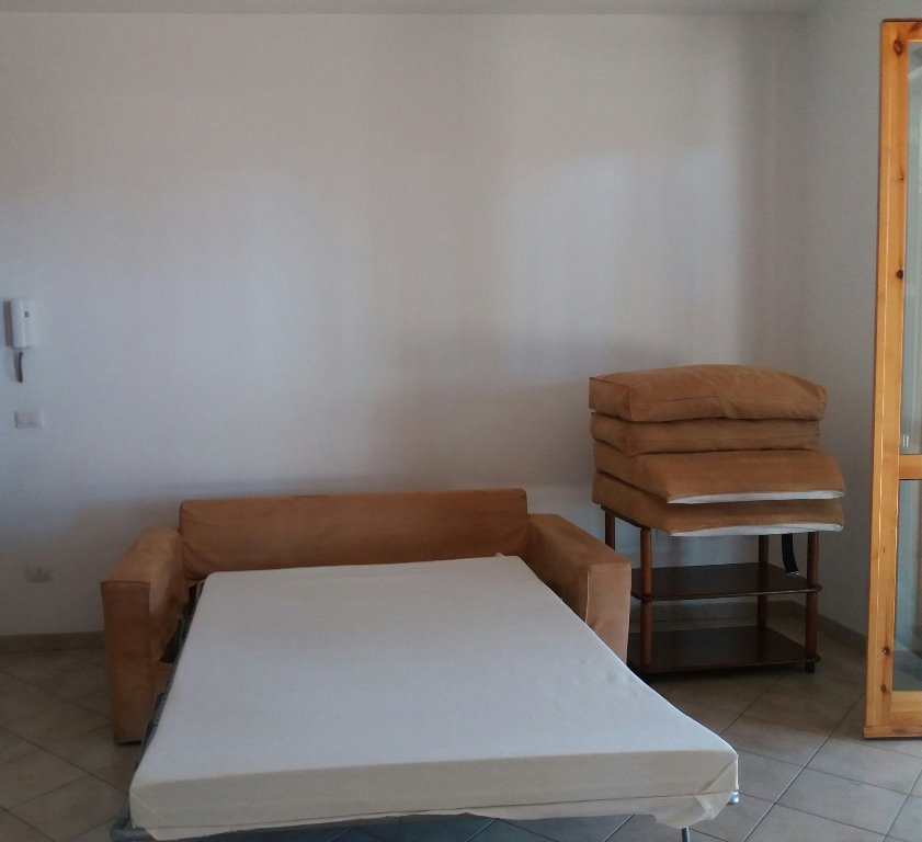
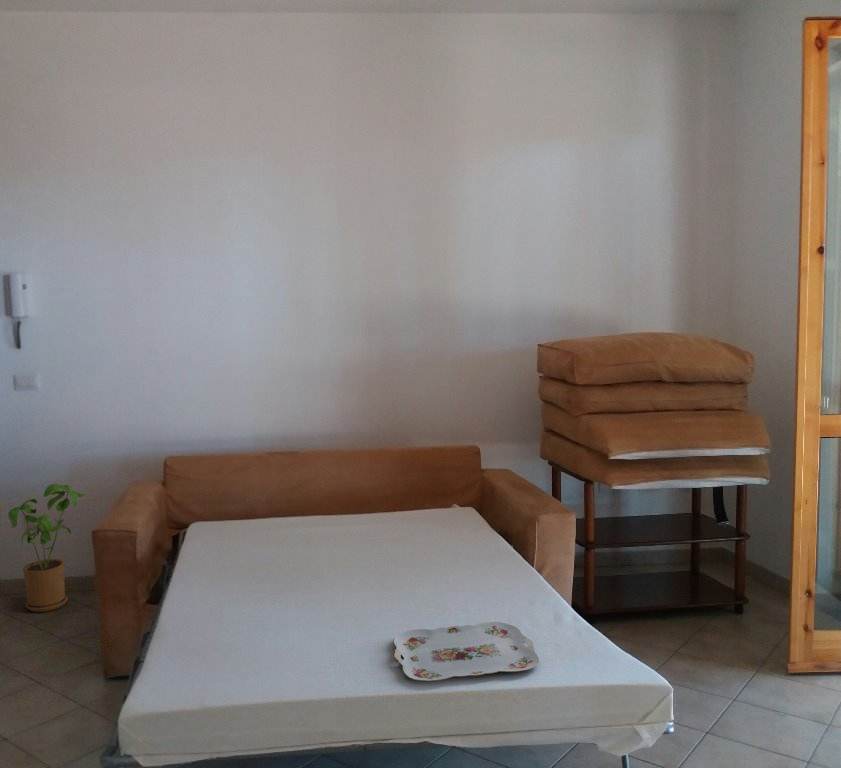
+ serving tray [393,621,540,682]
+ house plant [7,483,88,613]
